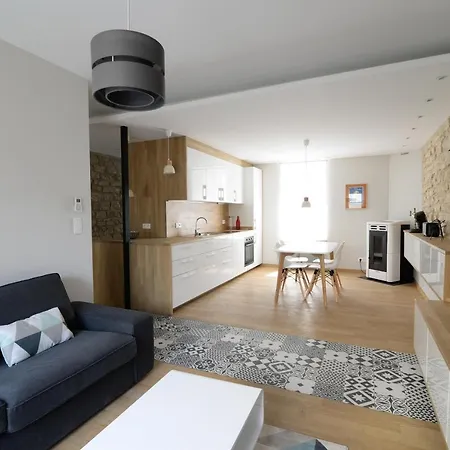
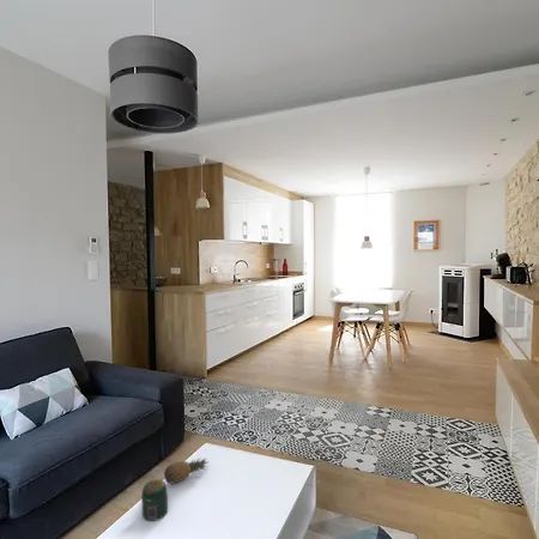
+ fruit [163,458,210,485]
+ jar [140,479,169,522]
